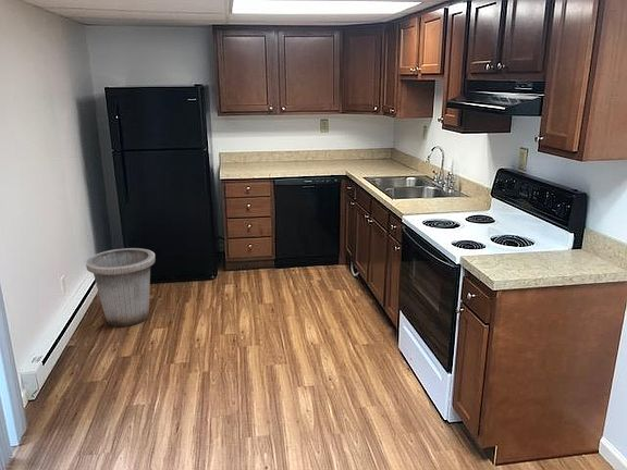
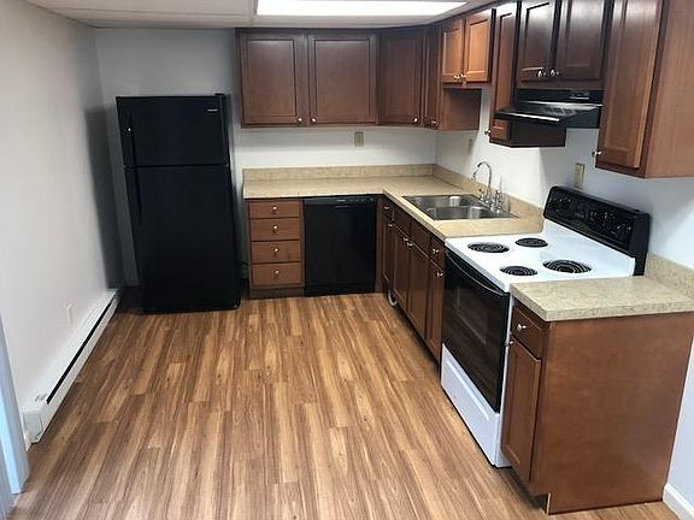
- trash can [85,247,157,327]
